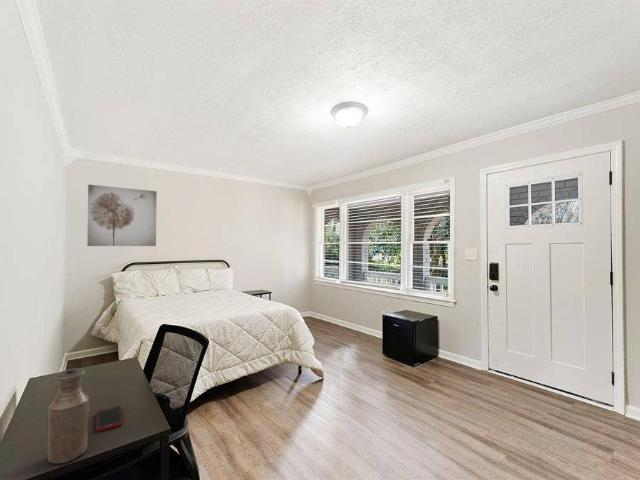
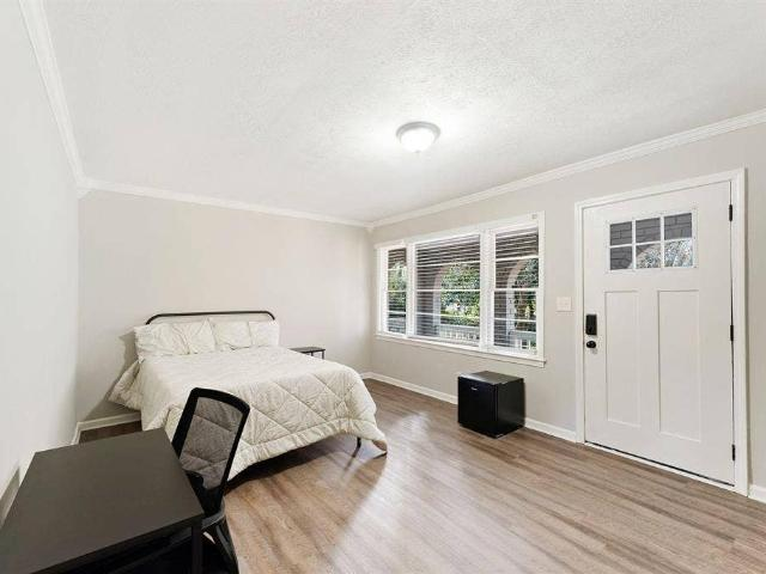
- cell phone [95,405,124,432]
- wall art [86,184,158,247]
- bottle [47,367,90,464]
